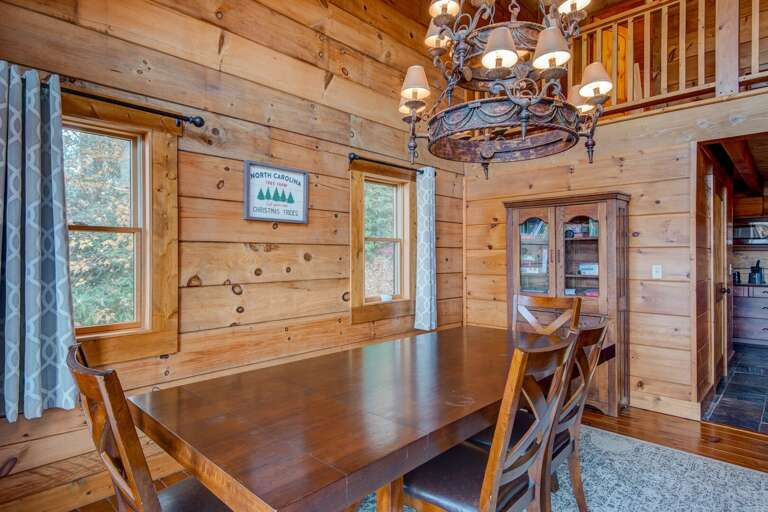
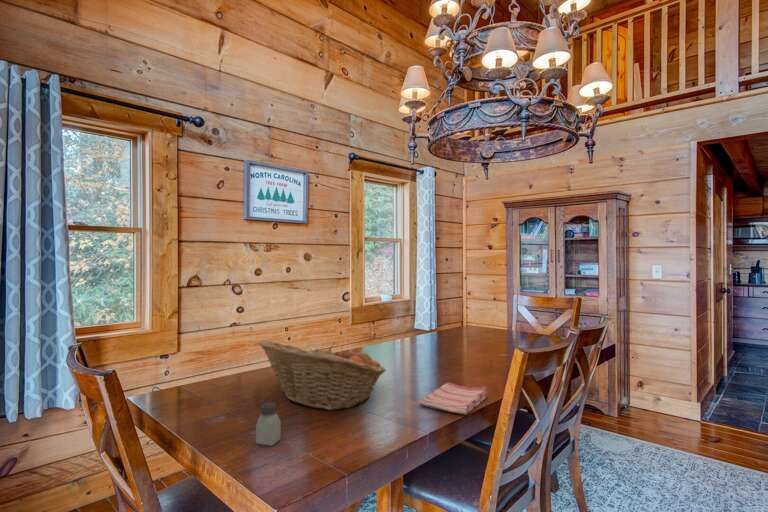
+ fruit basket [258,340,387,411]
+ dish towel [418,381,488,416]
+ saltshaker [255,402,282,447]
